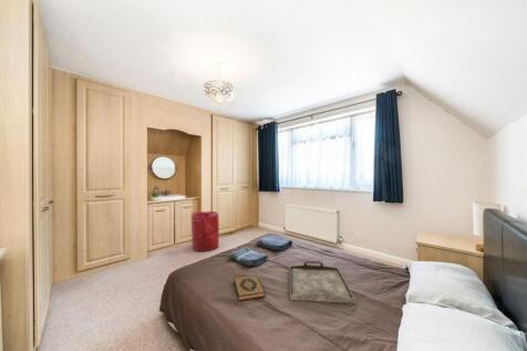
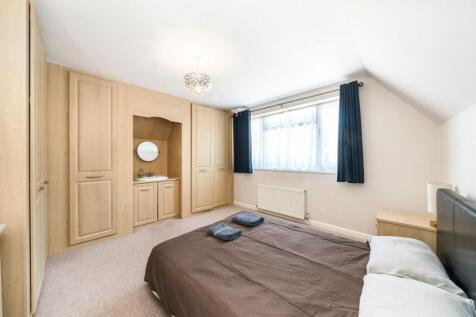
- serving tray [289,260,356,304]
- hardback book [232,275,267,302]
- laundry hamper [190,210,220,252]
